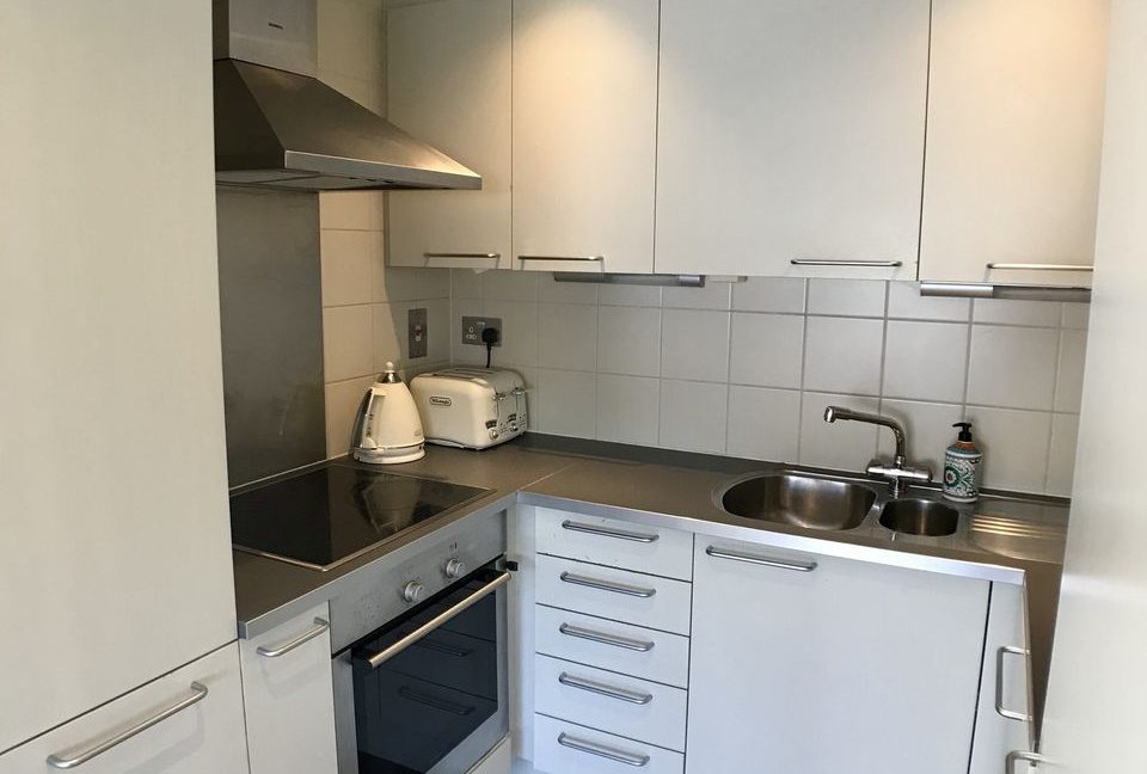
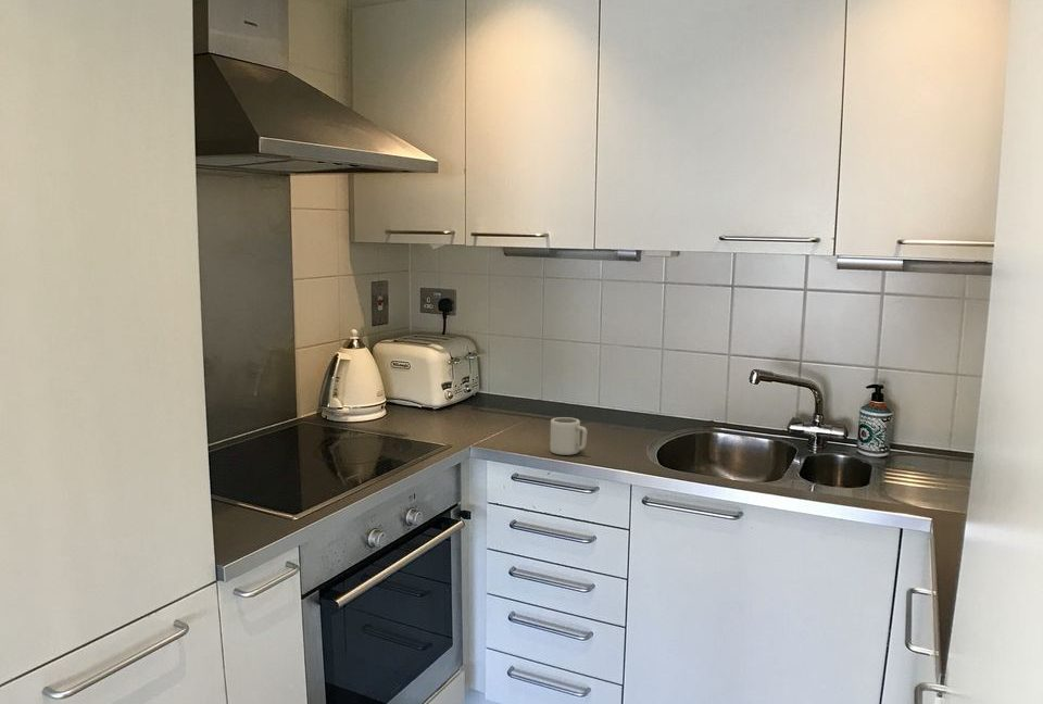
+ cup [549,416,588,456]
